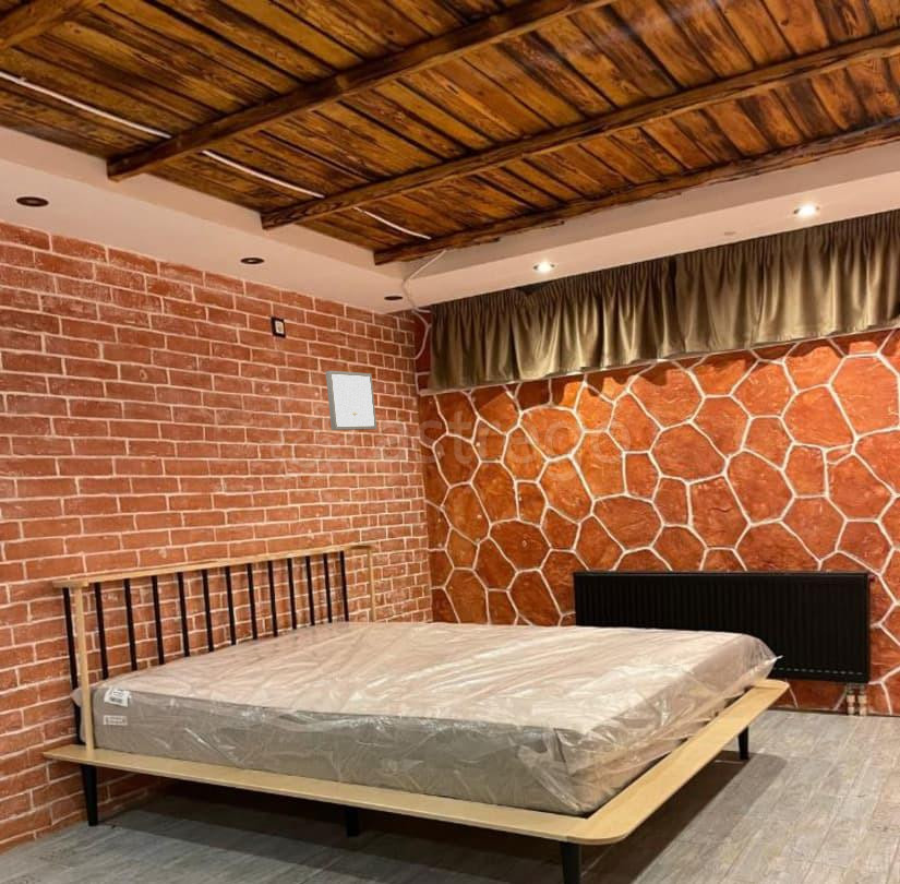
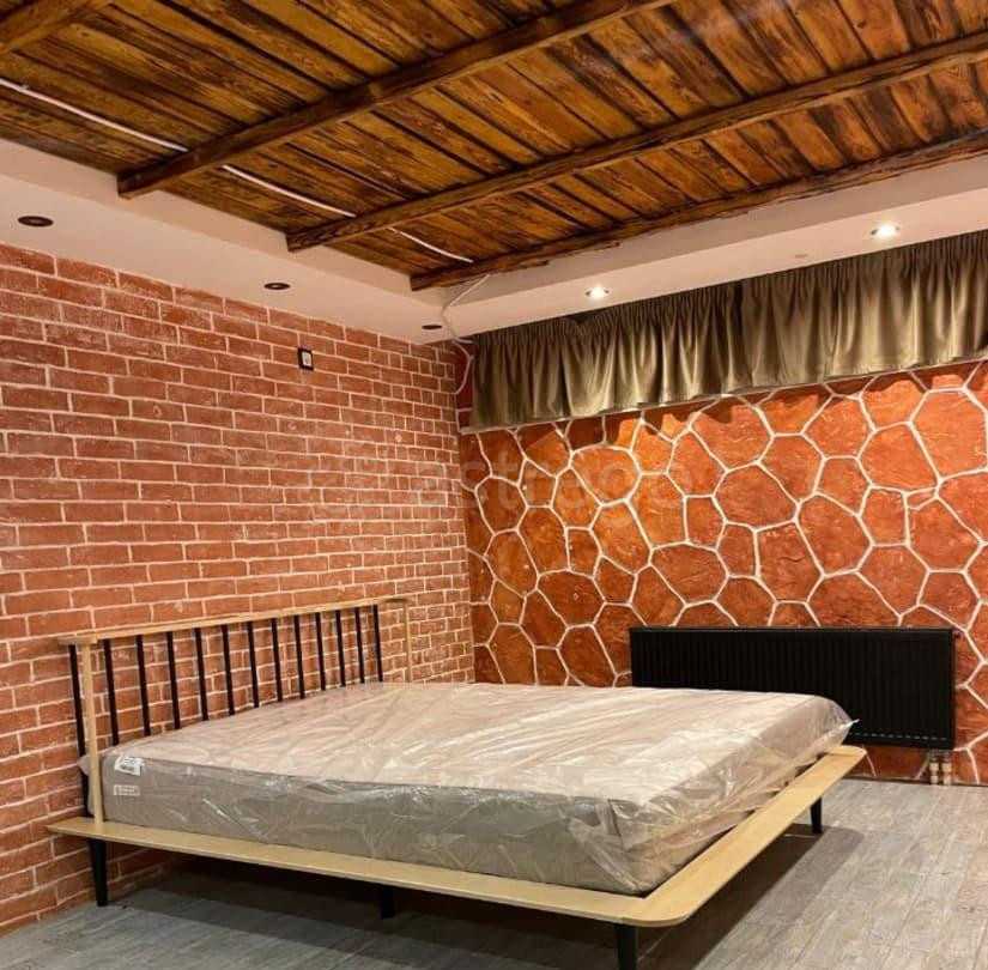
- wall art [324,370,377,431]
